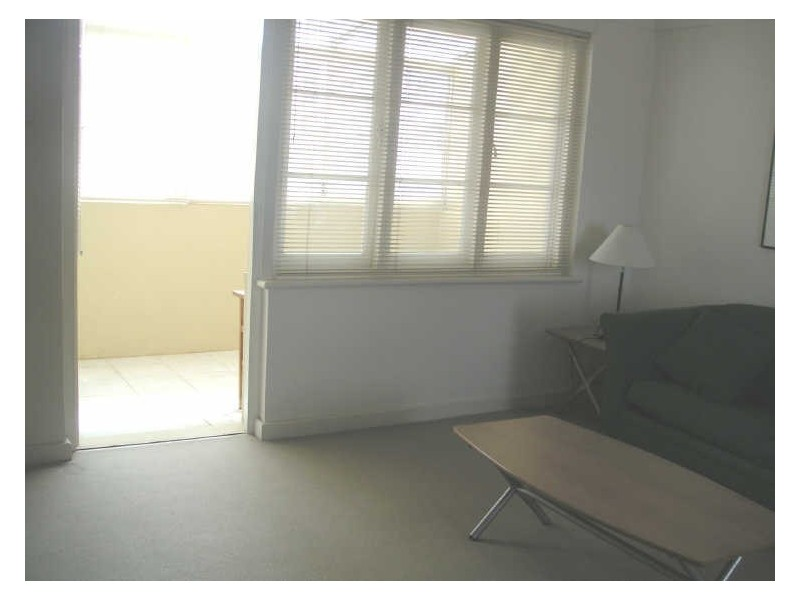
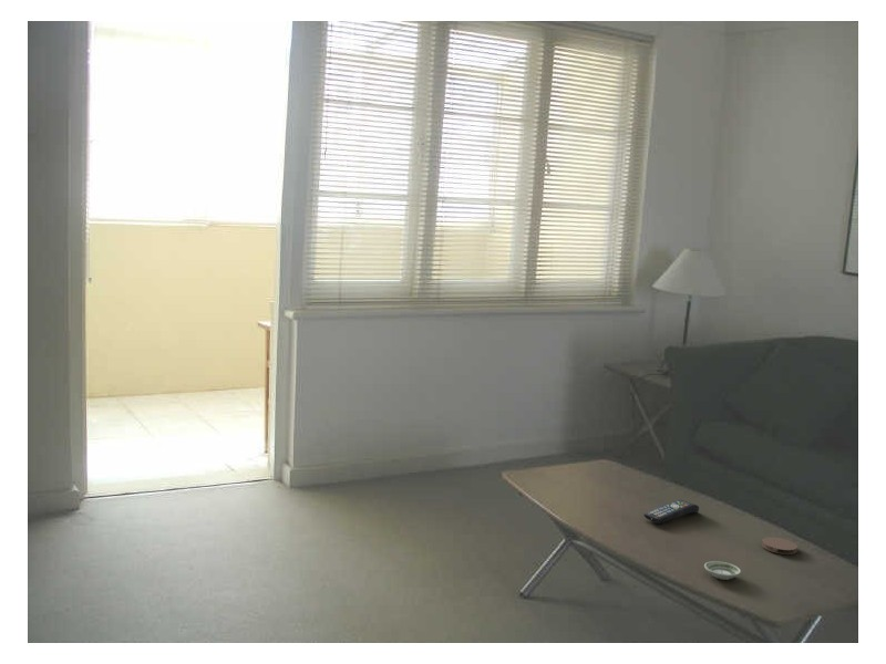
+ remote control [642,498,700,525]
+ saucer [703,560,742,581]
+ coaster [761,536,799,556]
